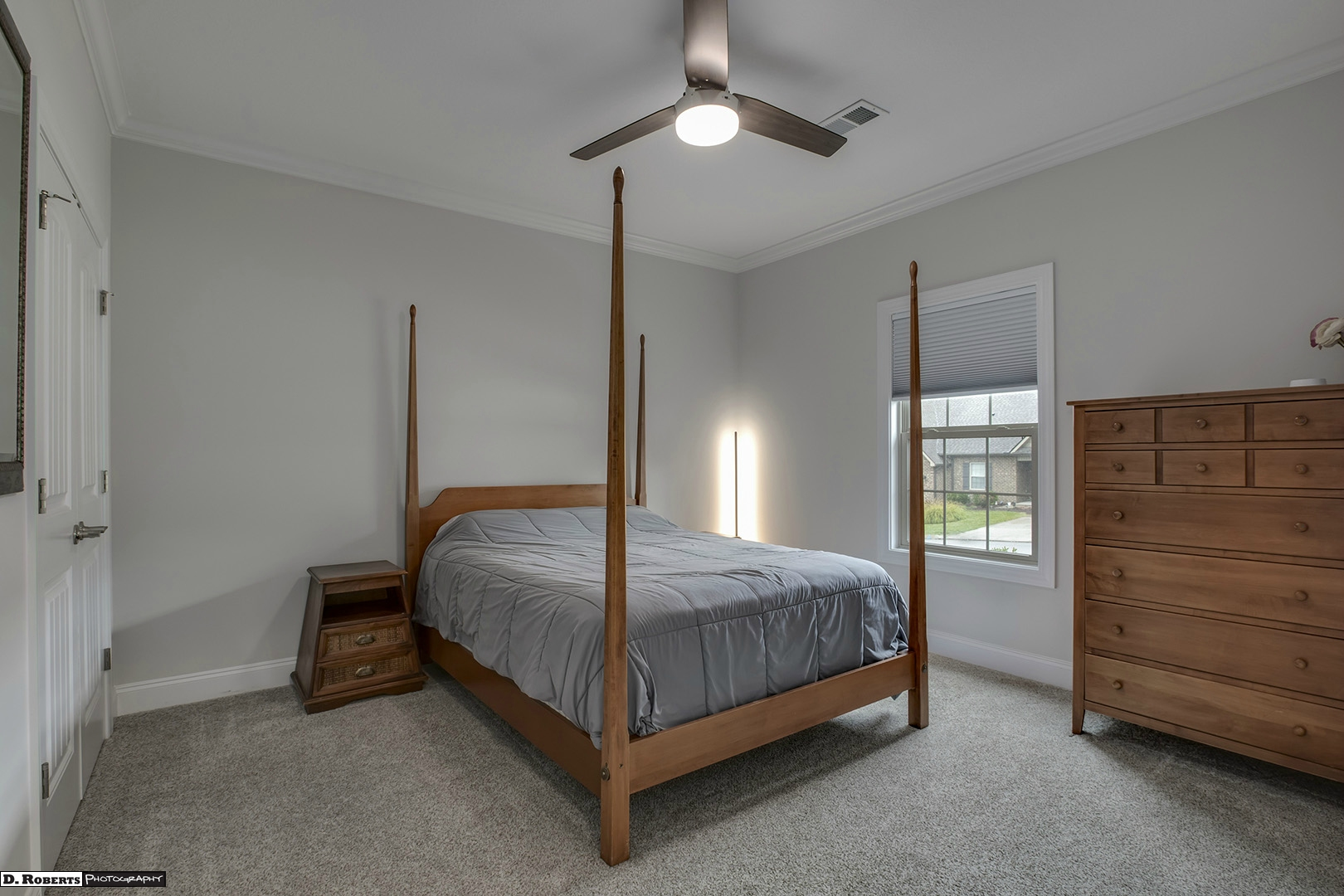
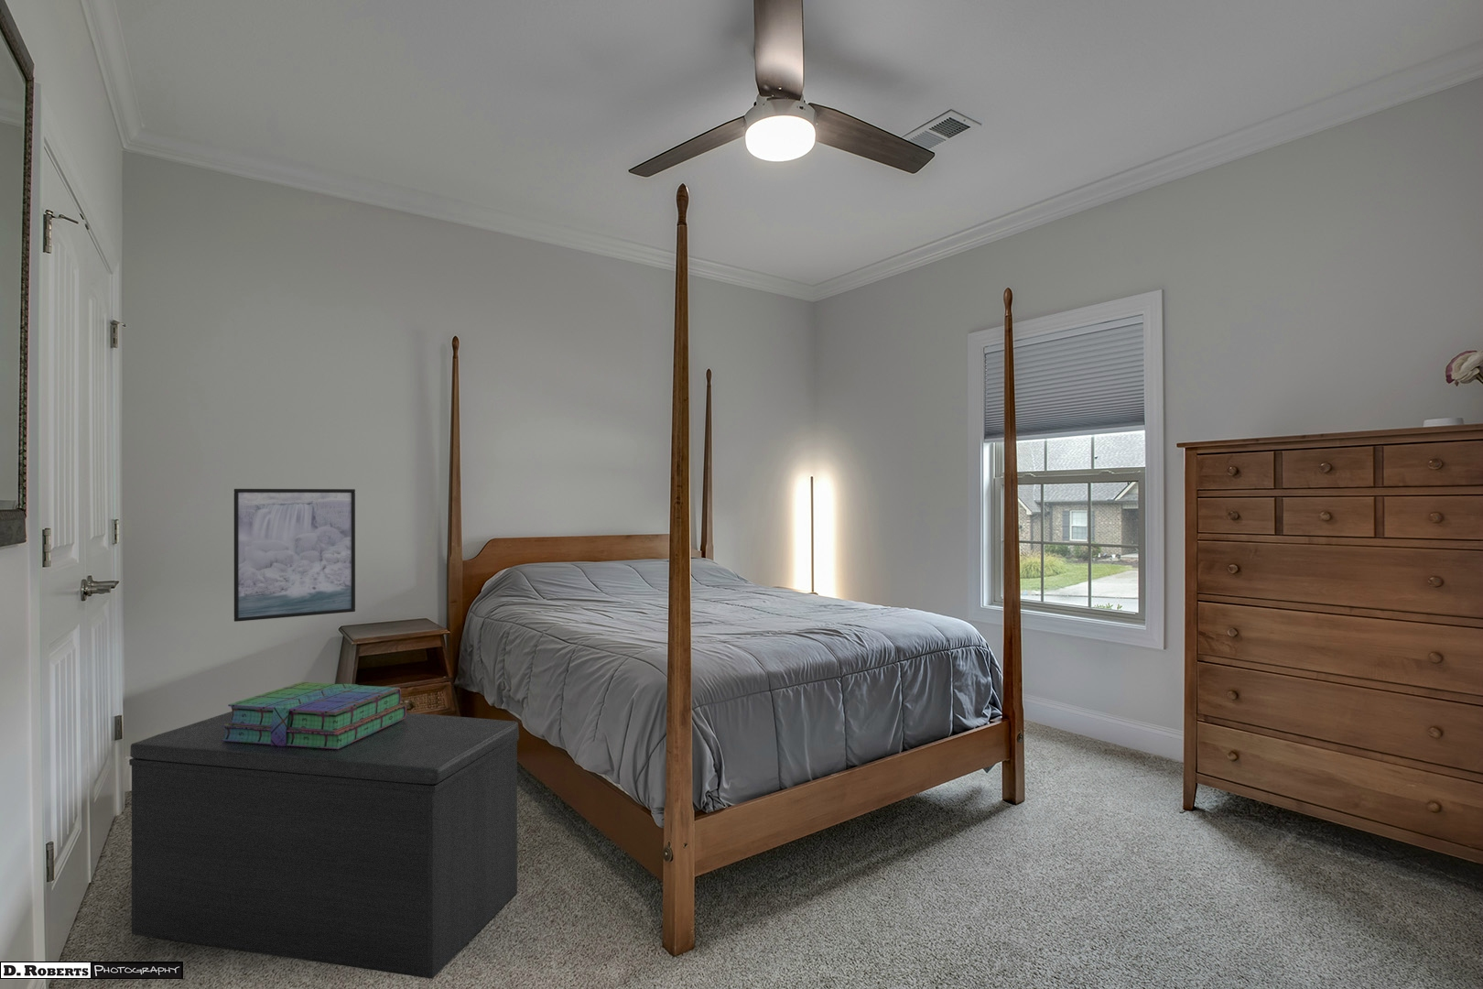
+ stack of books [222,681,407,749]
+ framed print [234,488,356,623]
+ bench [128,711,520,980]
